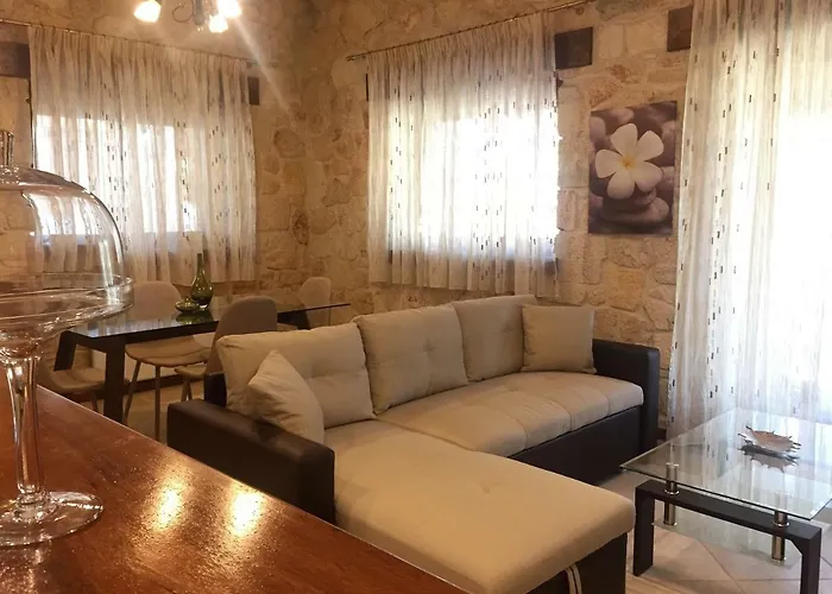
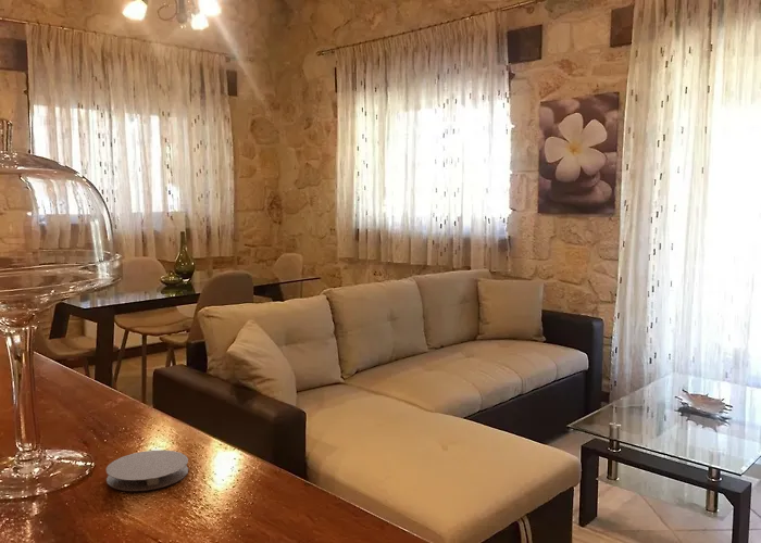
+ coaster [105,449,189,492]
